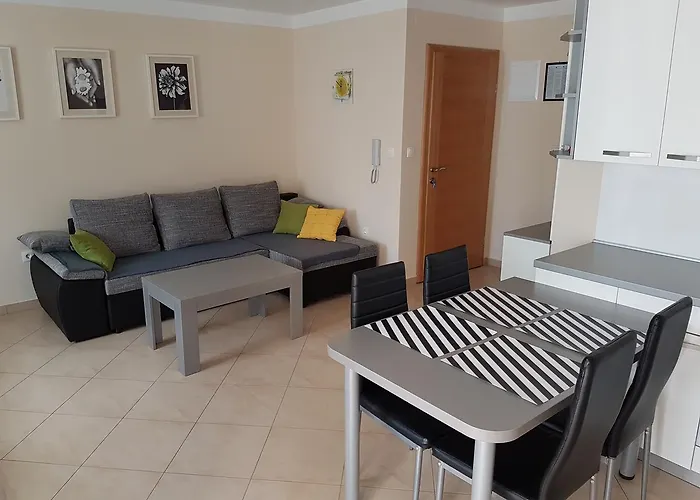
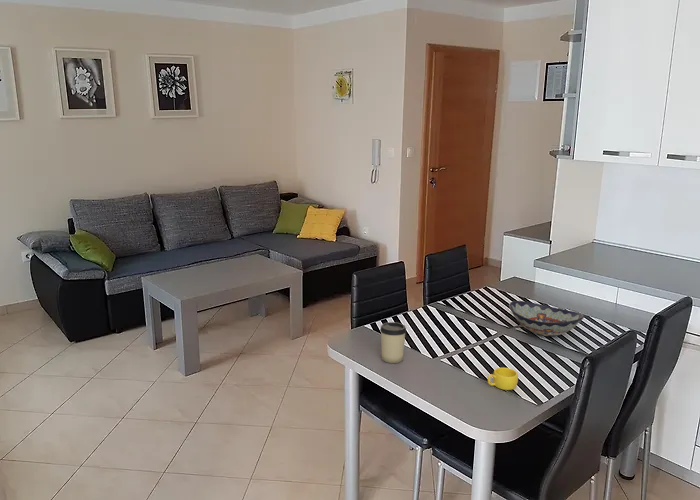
+ cup [379,321,407,364]
+ decorative bowl [508,300,586,337]
+ cup [487,367,519,391]
